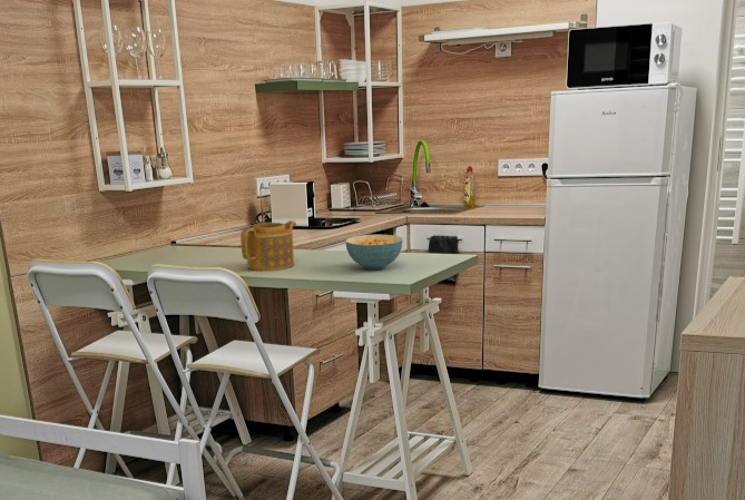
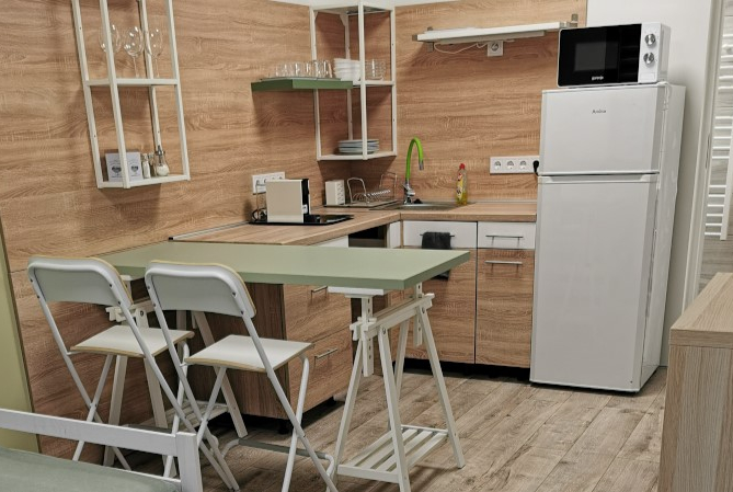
- teapot [239,219,297,272]
- cereal bowl [344,234,403,271]
